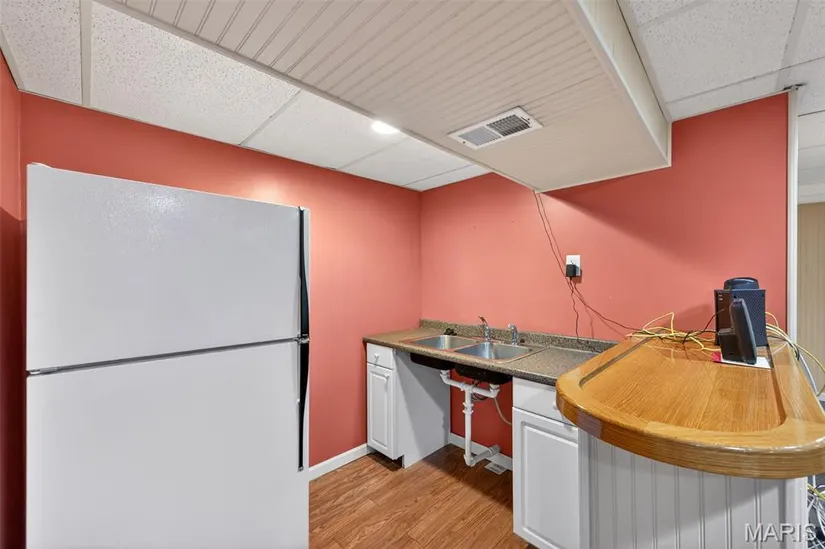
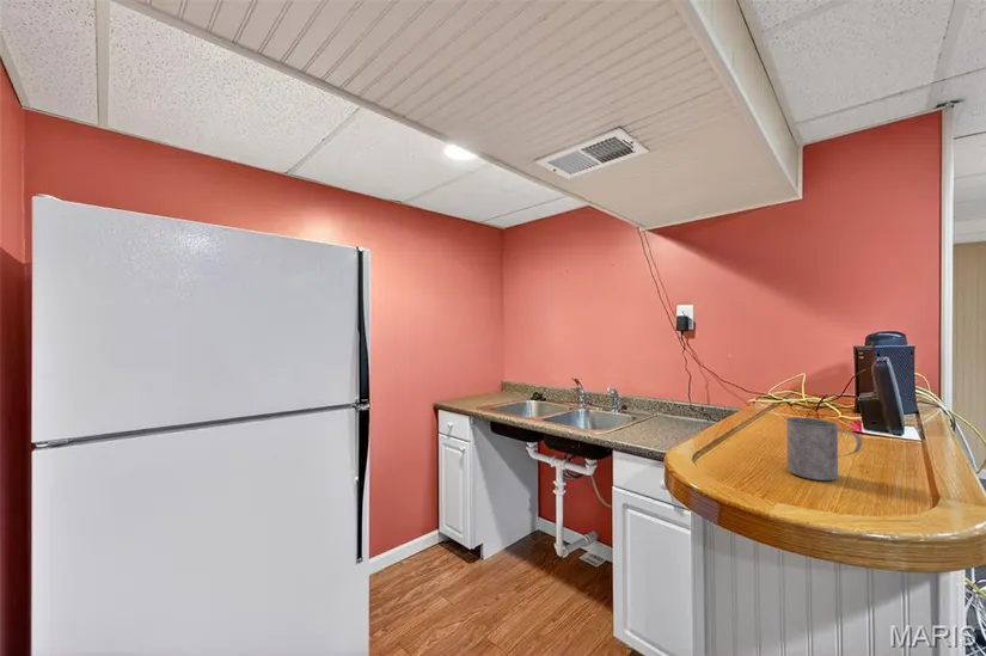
+ mug [785,416,863,482]
